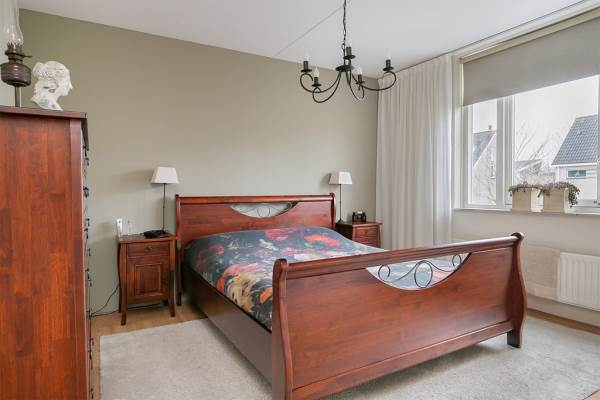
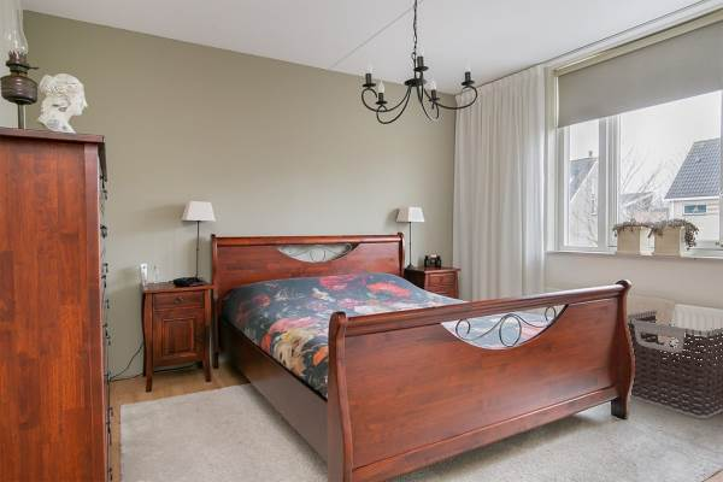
+ clothes hamper [625,310,723,419]
